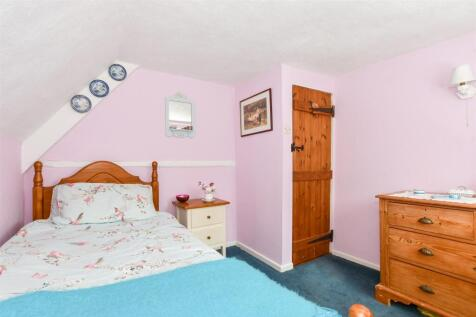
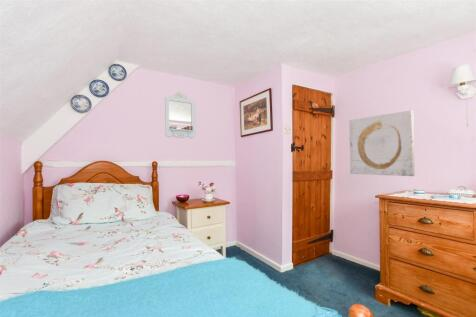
+ wall art [349,109,415,177]
